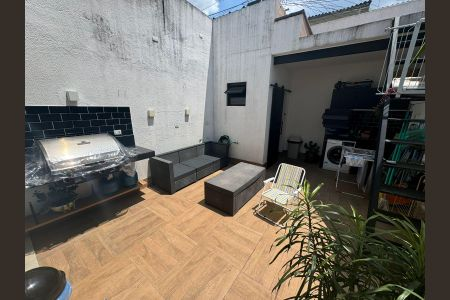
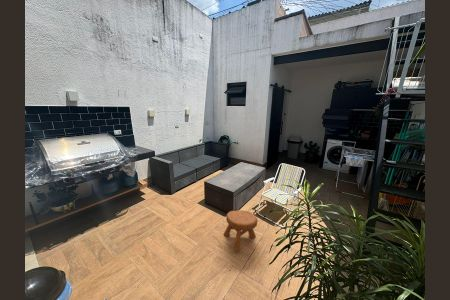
+ stool [223,209,259,253]
